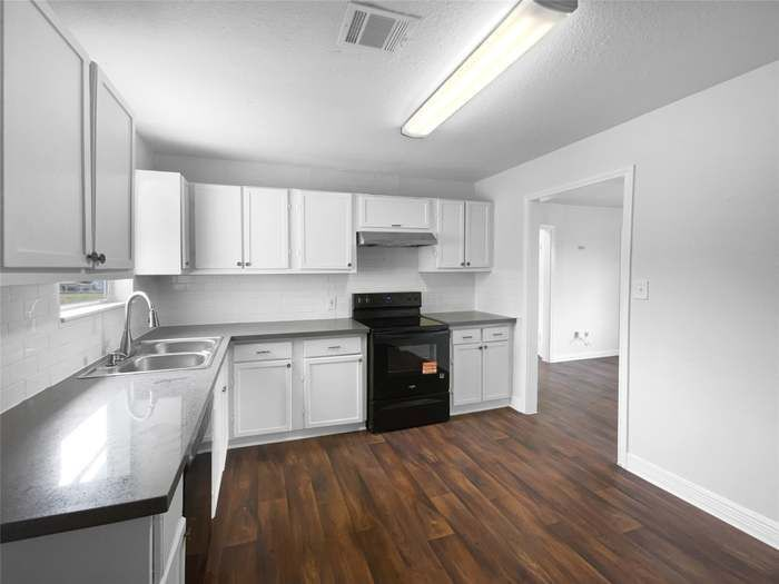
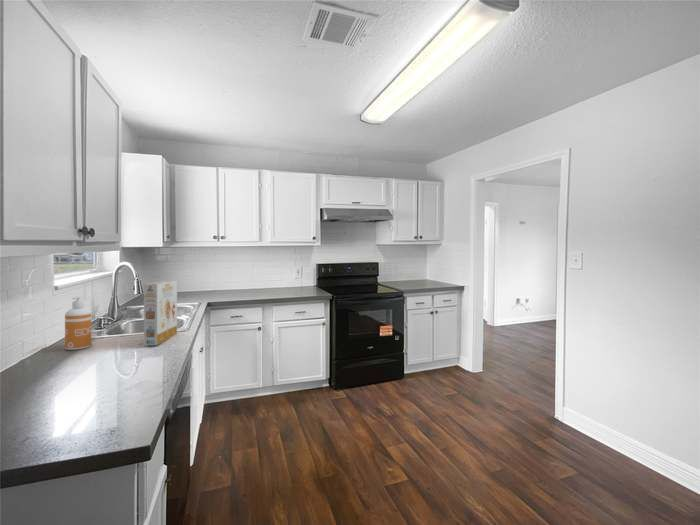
+ soap dispenser [64,295,92,351]
+ cereal box [143,280,178,346]
